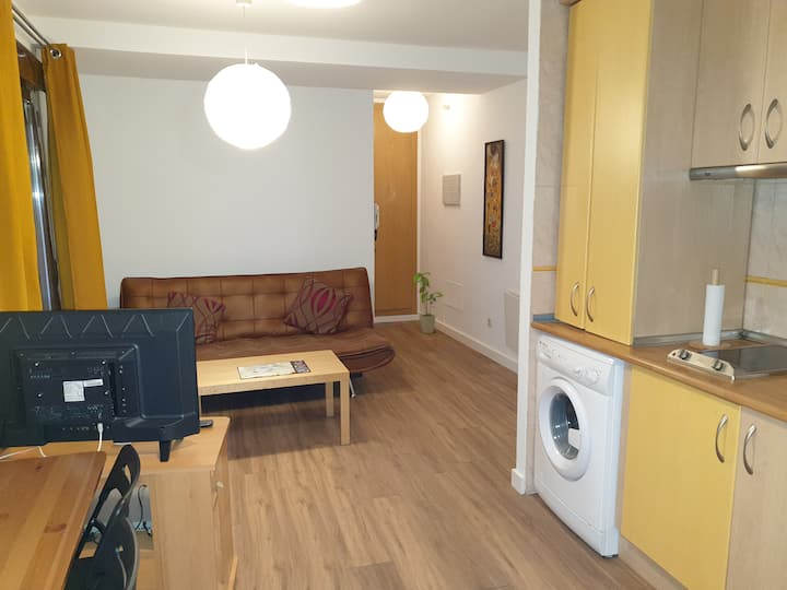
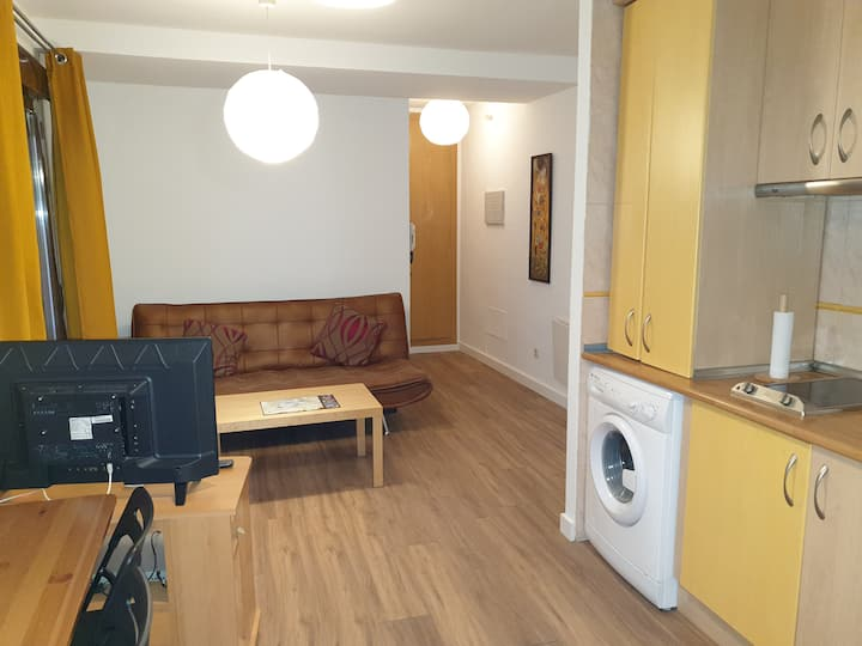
- house plant [413,271,445,334]
